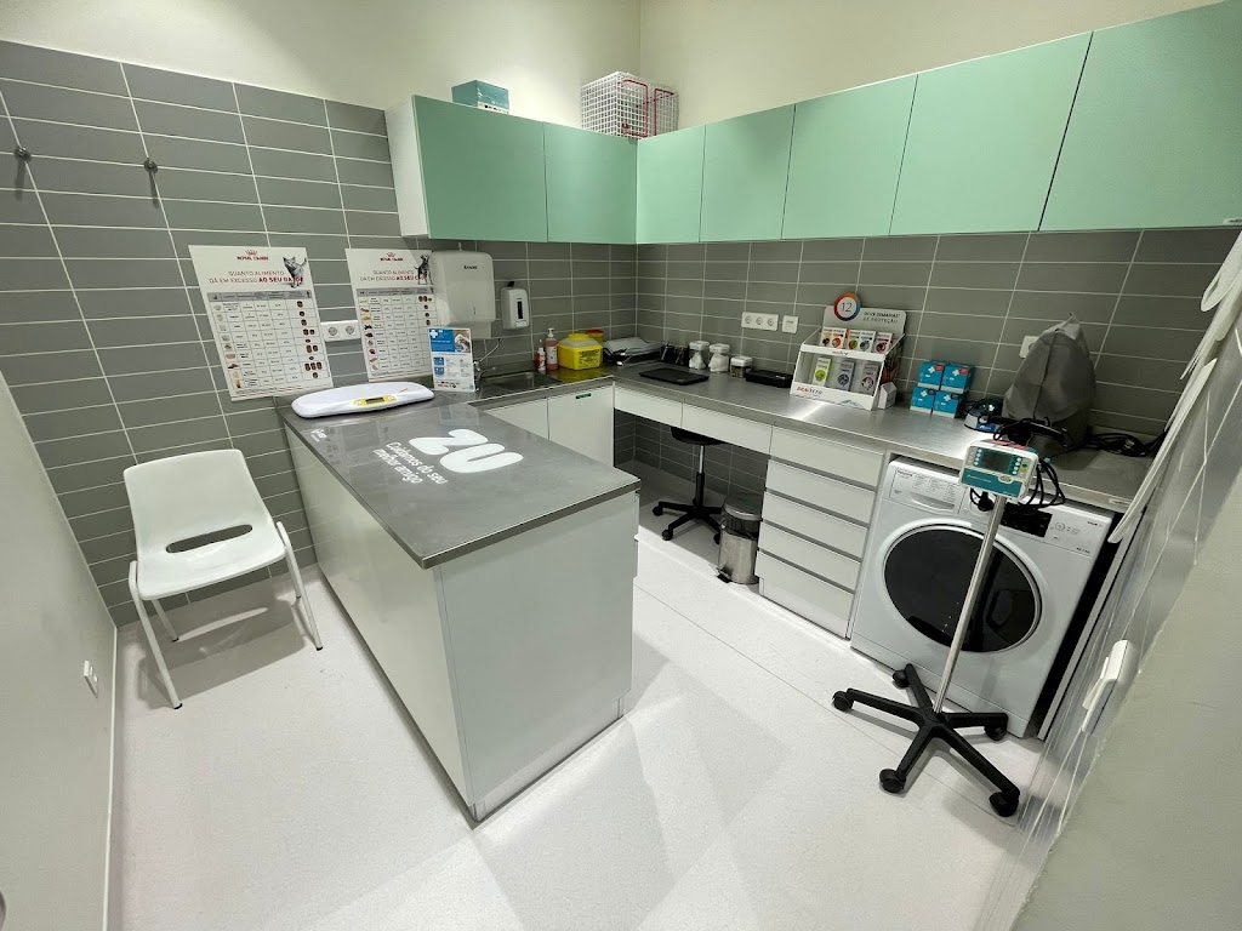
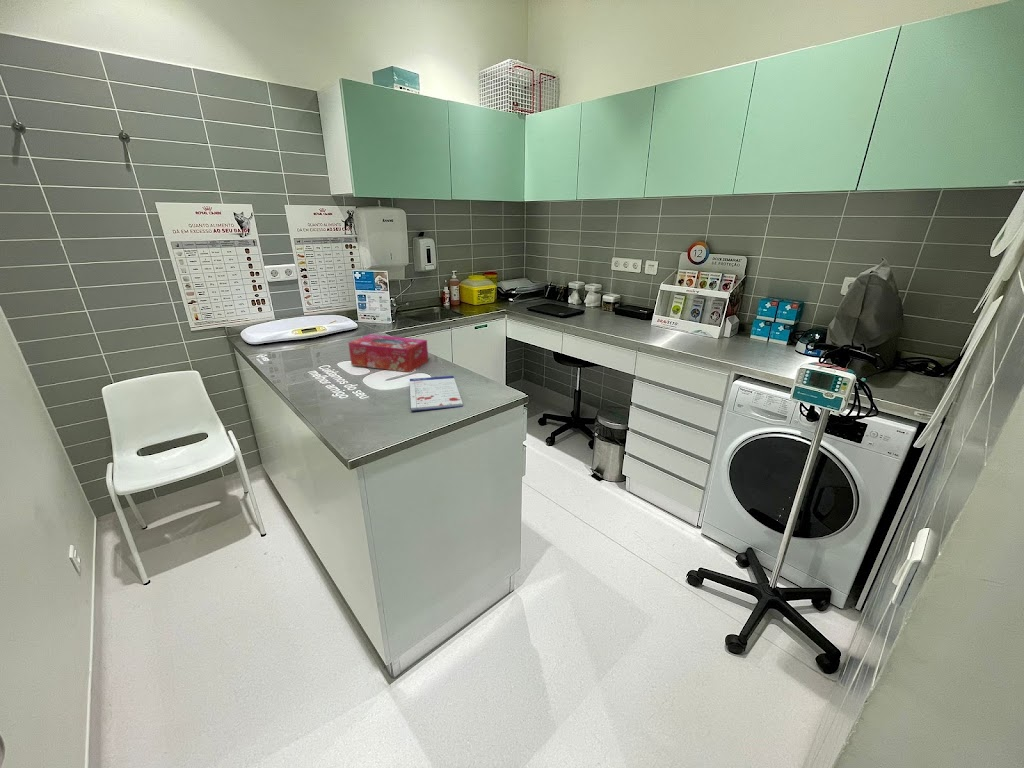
+ notepad [409,375,464,412]
+ tissue box [347,333,429,373]
